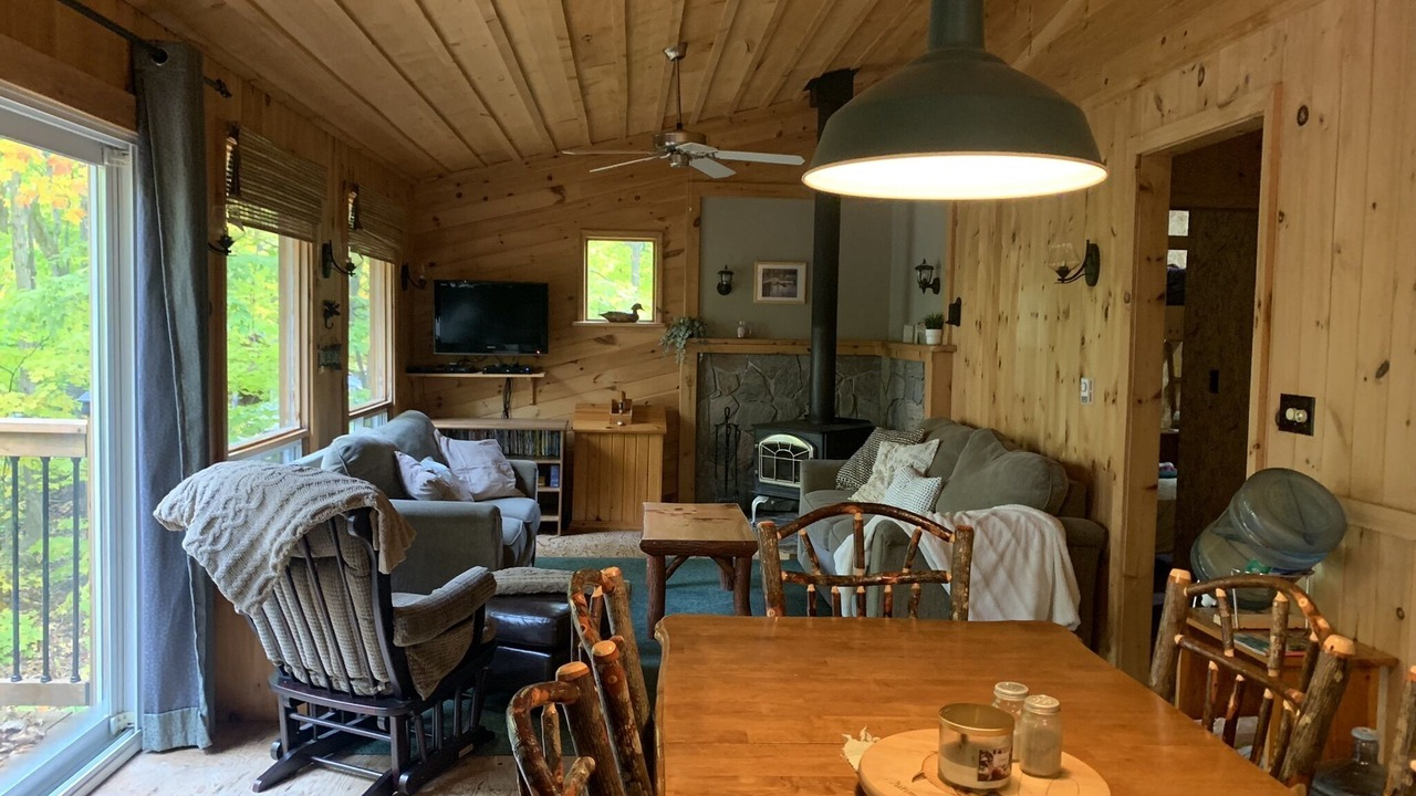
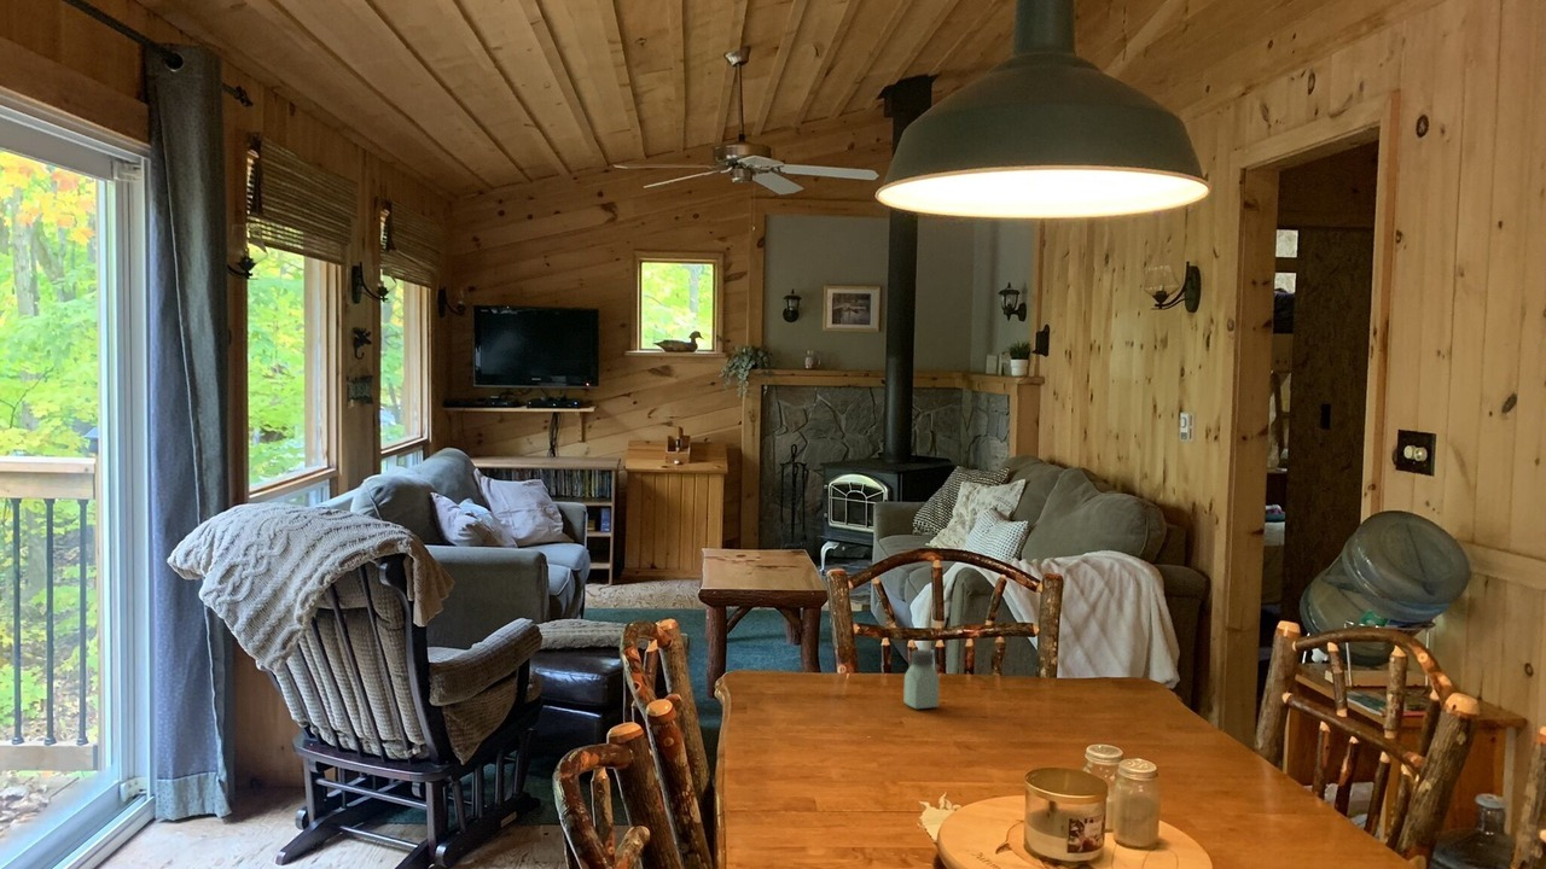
+ saltshaker [902,648,941,710]
